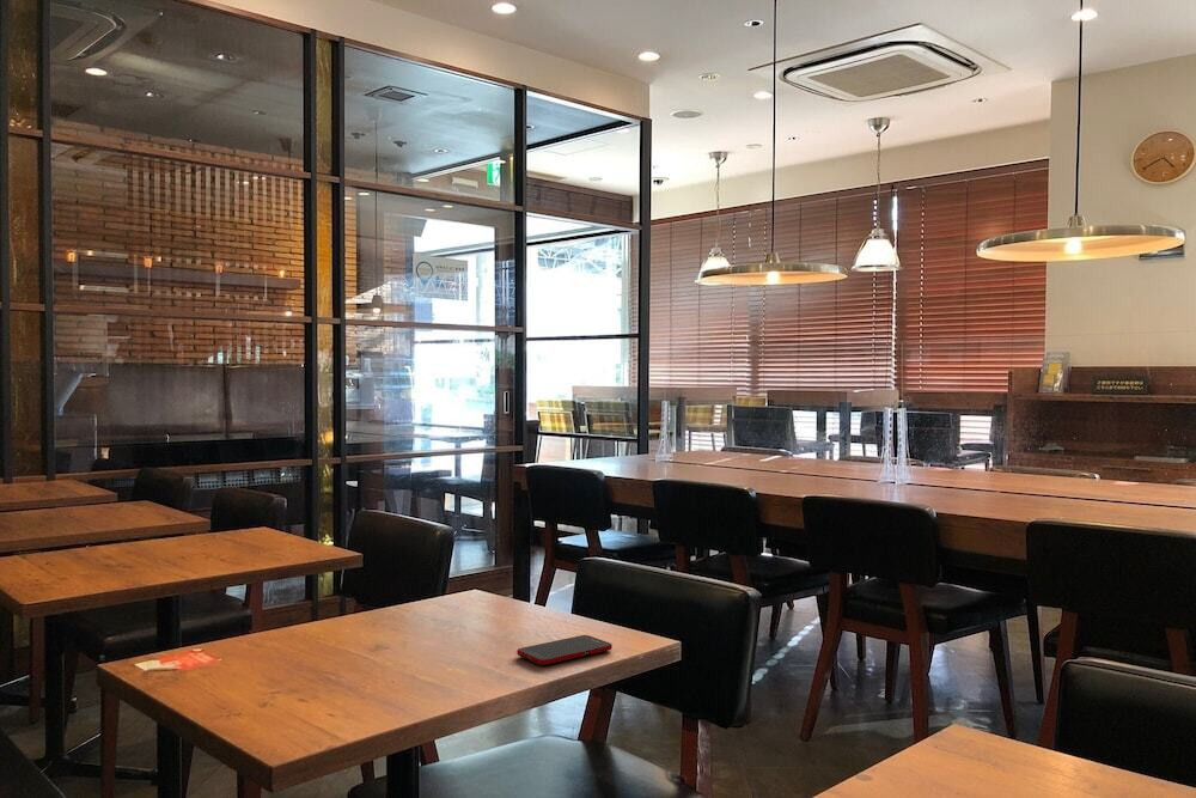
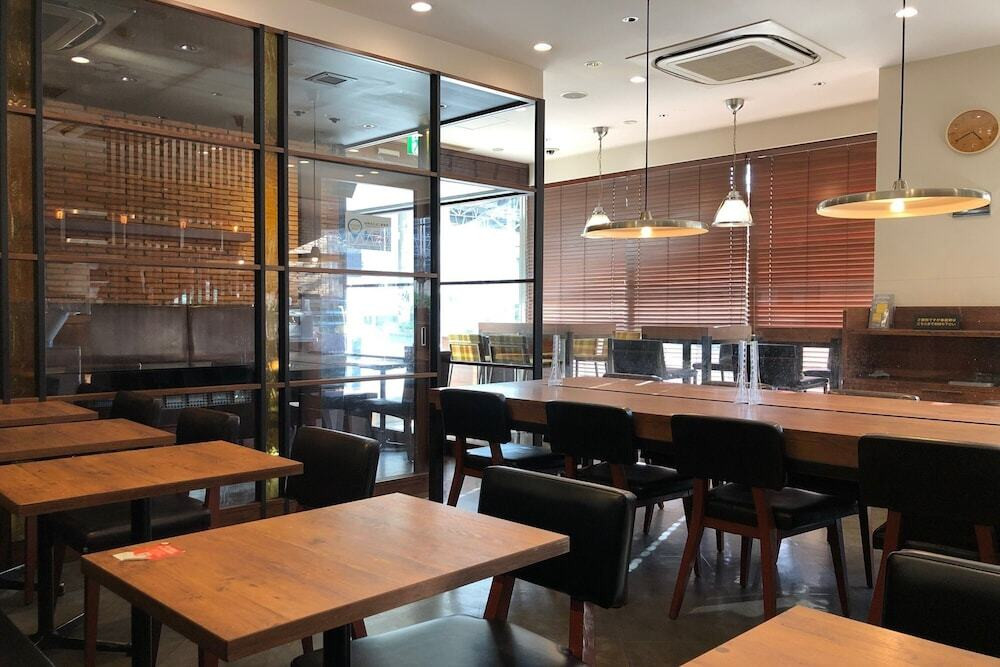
- cell phone [515,634,614,666]
